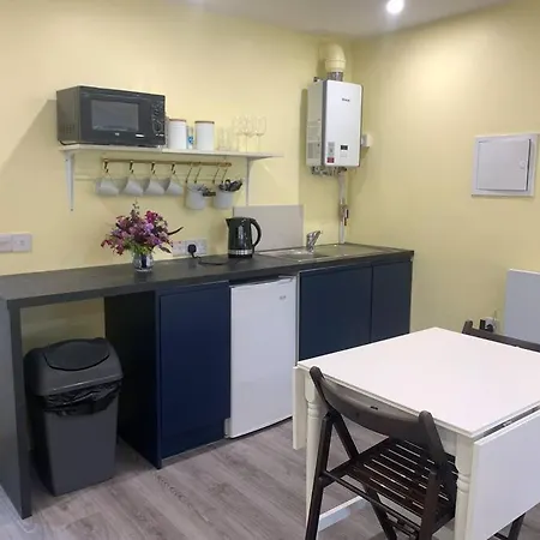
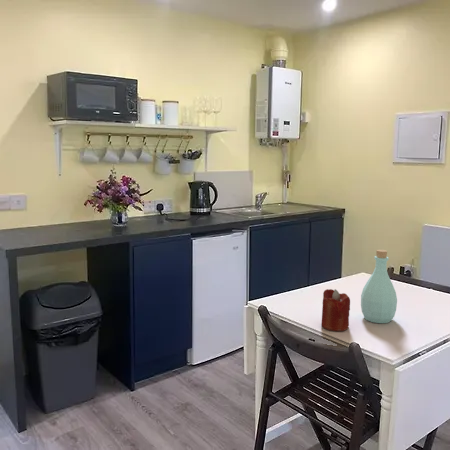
+ candle [320,288,351,332]
+ bottle [360,249,398,324]
